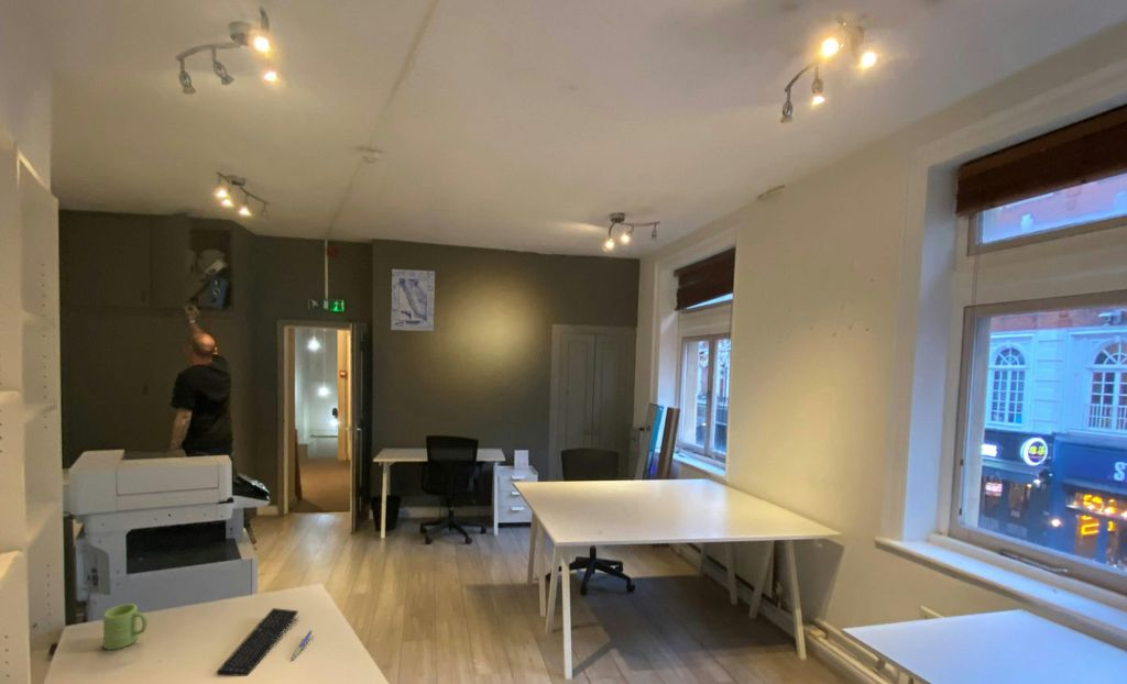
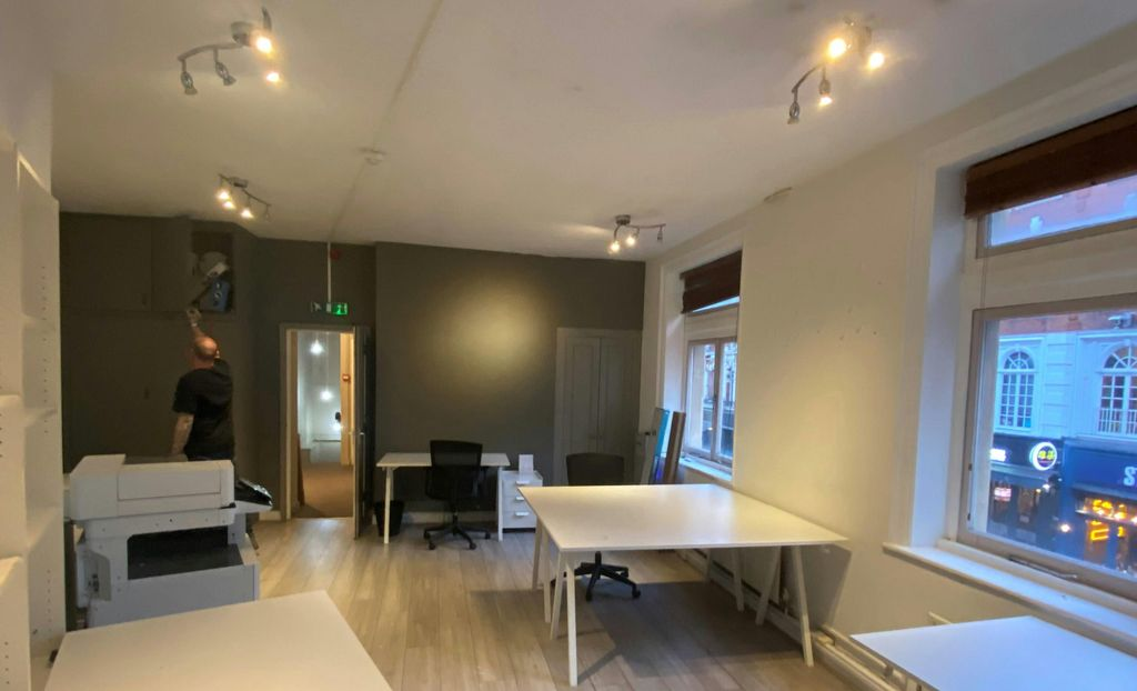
- pen [291,629,314,661]
- wall art [390,268,436,332]
- keyboard [216,607,299,677]
- mug [102,603,149,651]
